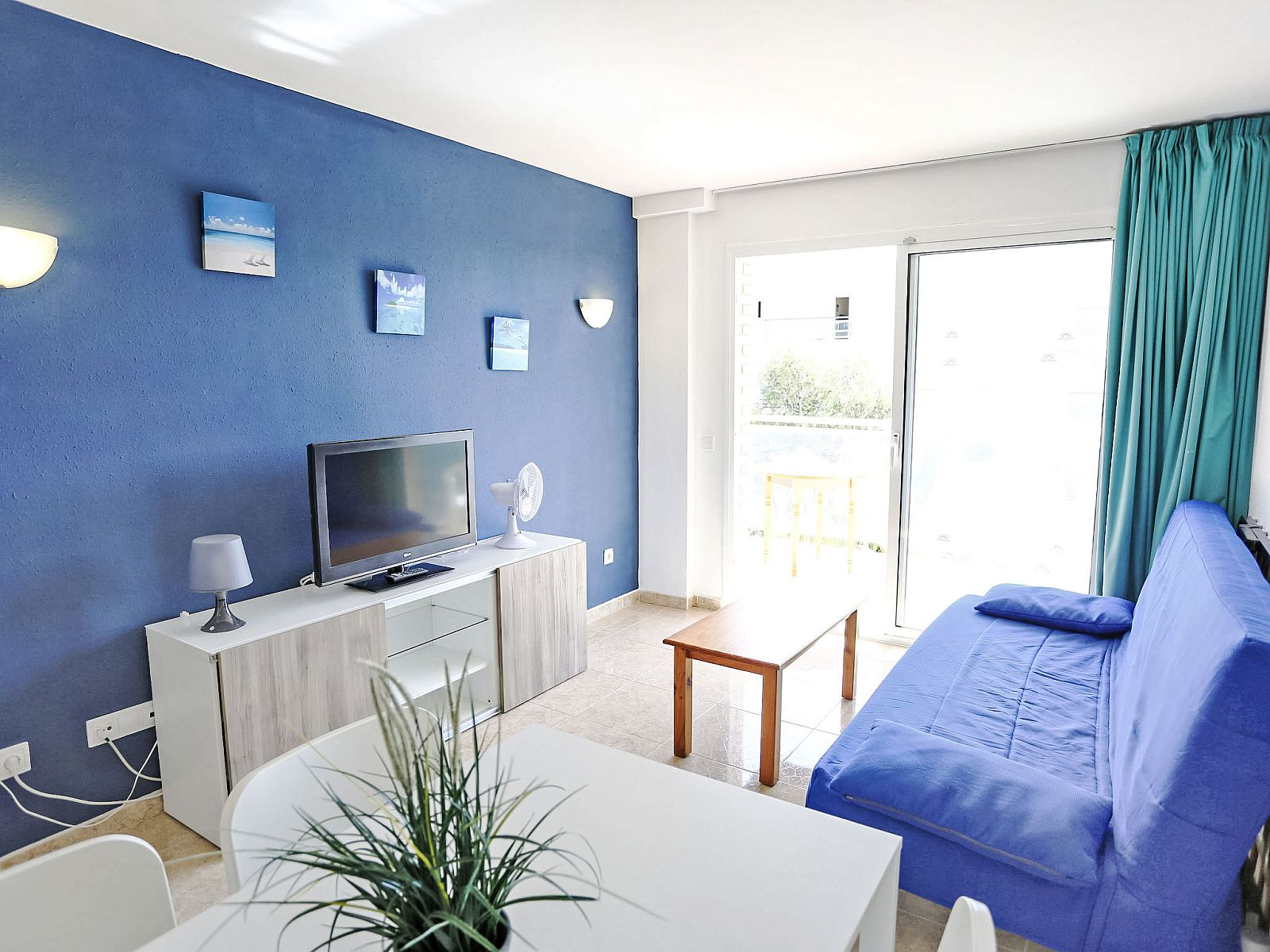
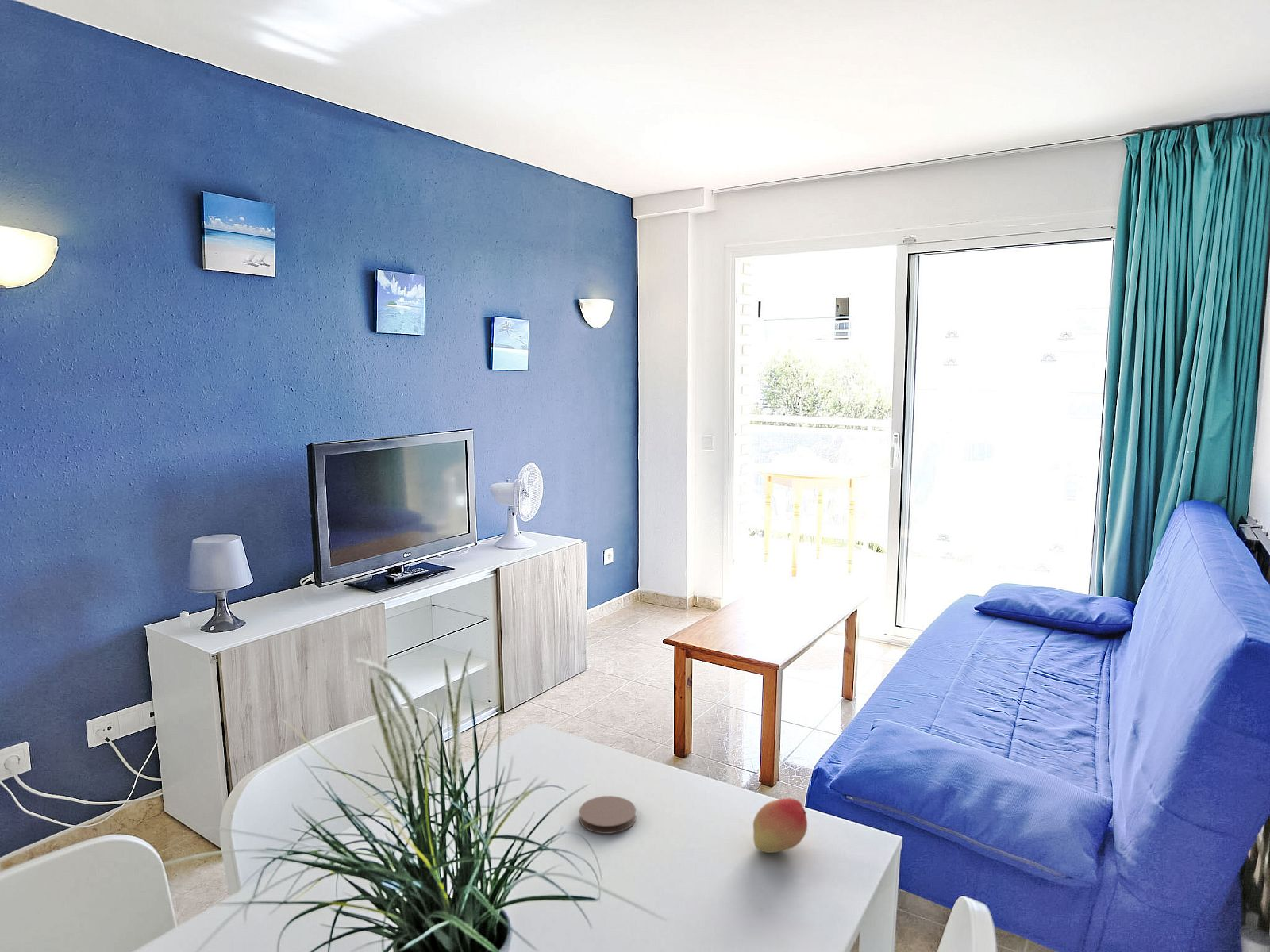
+ coaster [578,795,637,835]
+ fruit [752,797,808,854]
